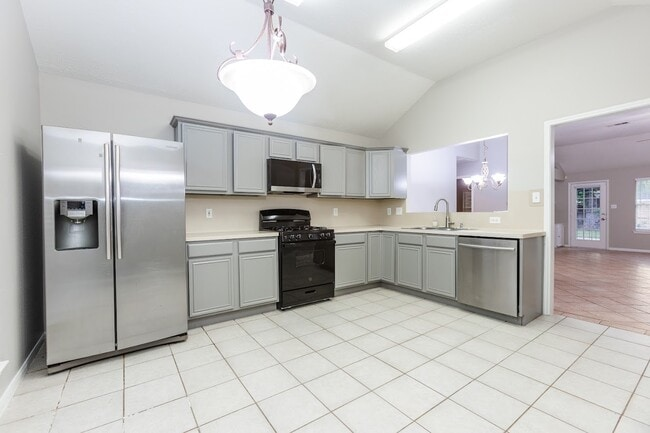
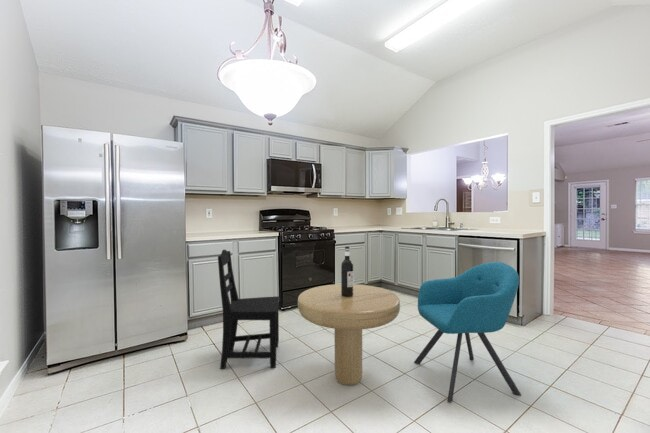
+ chair [413,261,522,403]
+ chair [217,249,281,370]
+ dining table [297,246,401,386]
